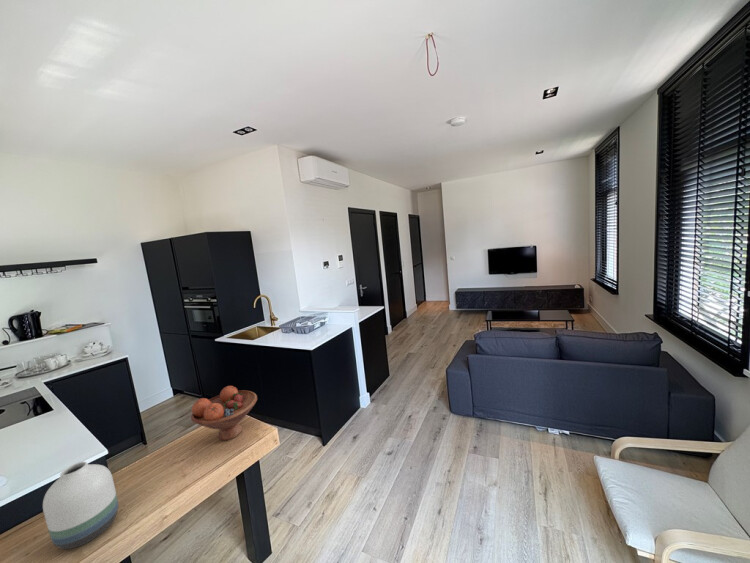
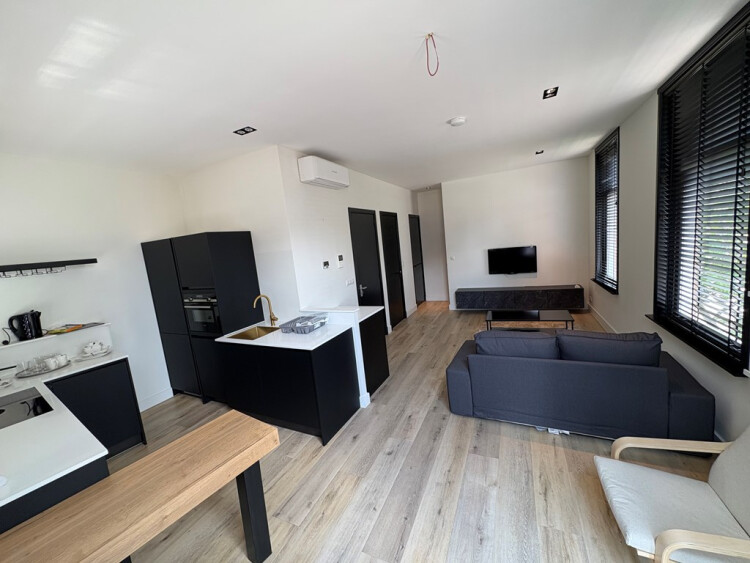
- fruit bowl [190,385,258,441]
- vase [42,461,119,550]
